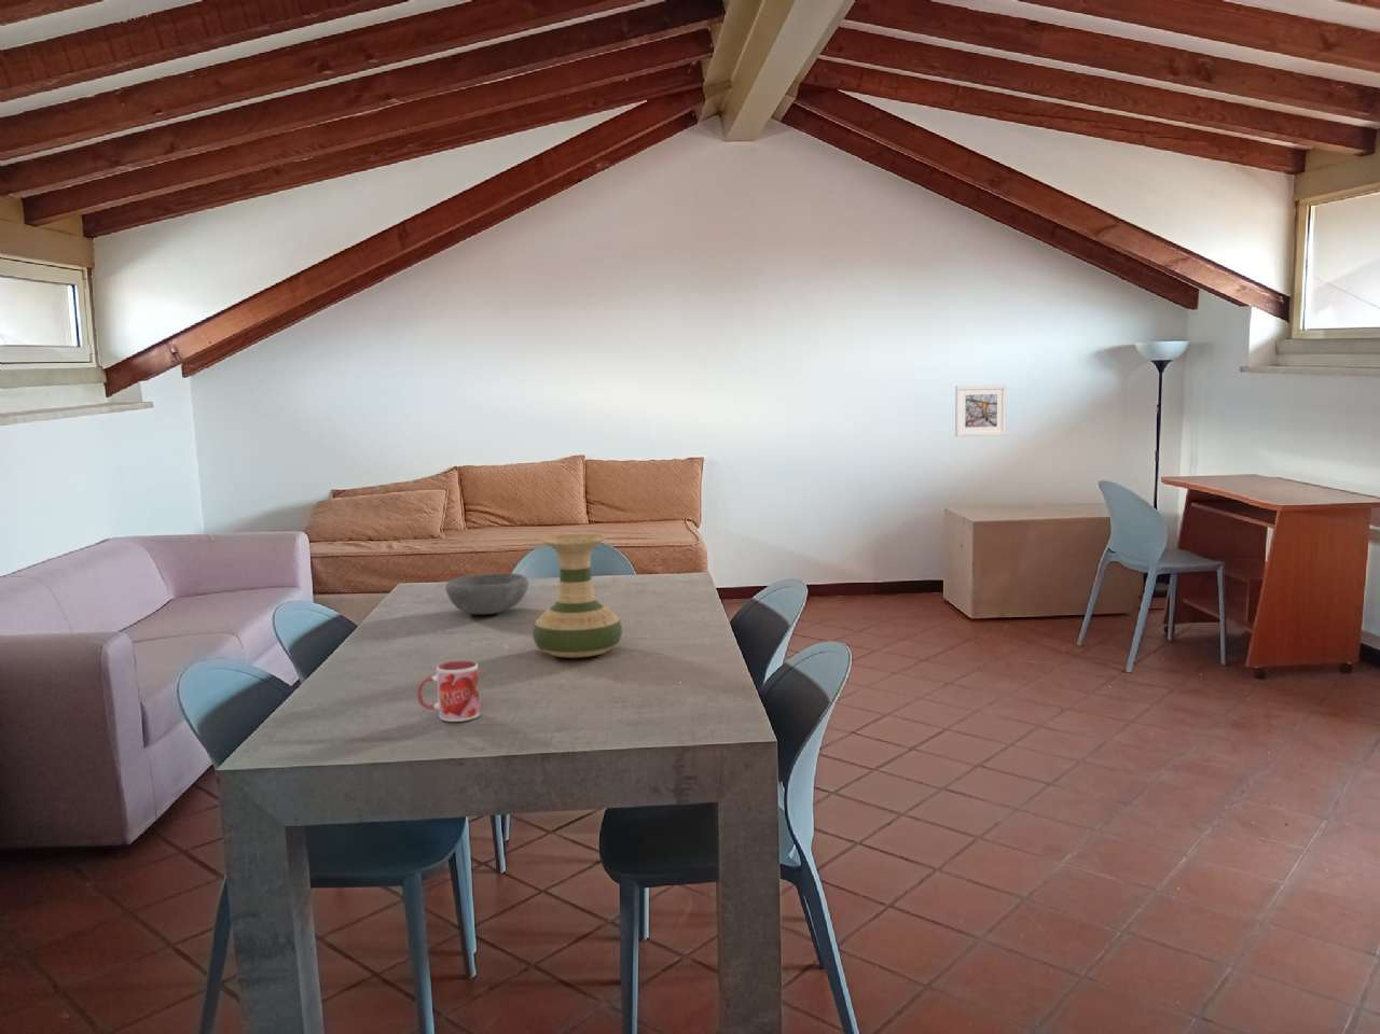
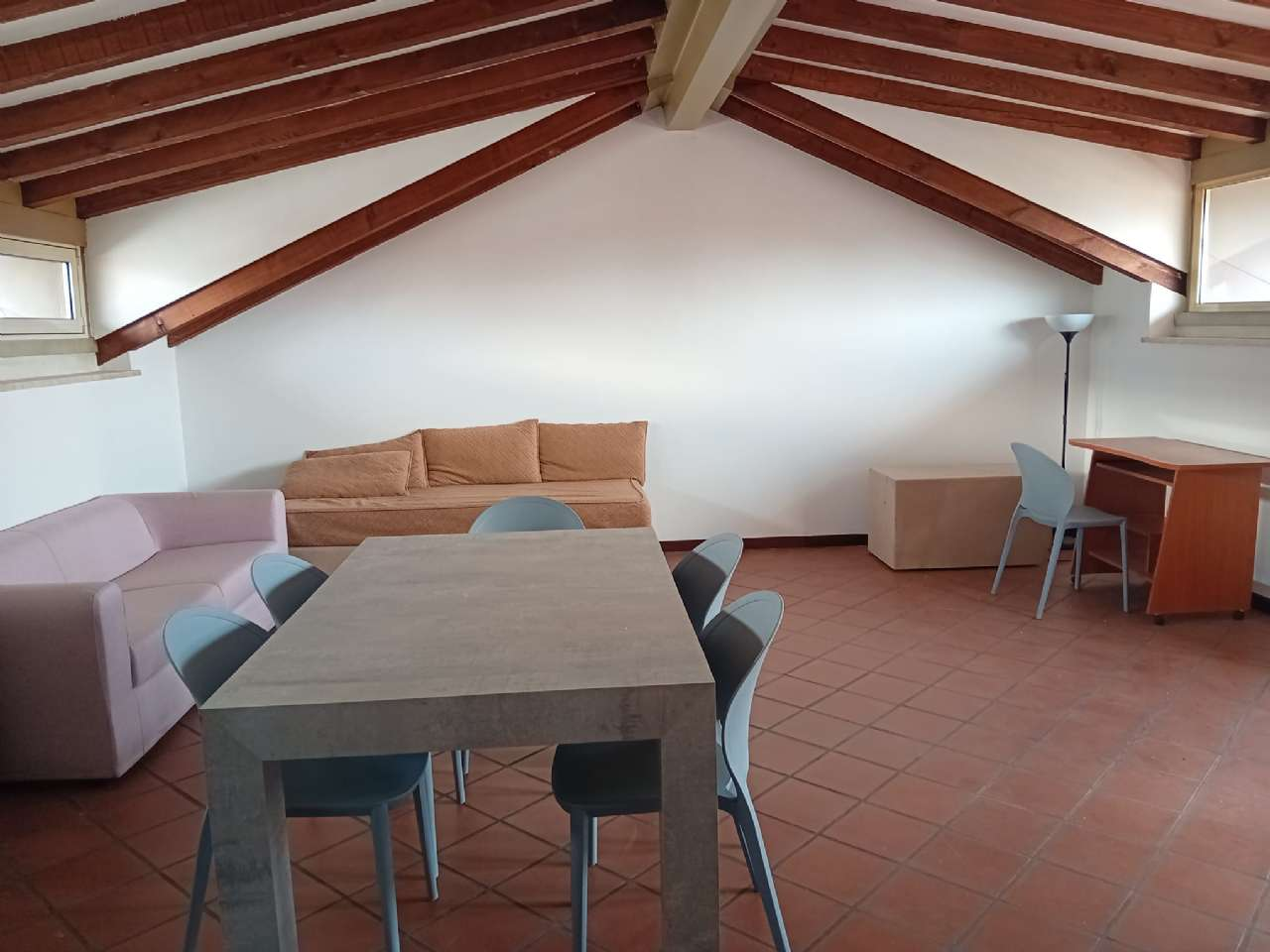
- vase [531,533,623,659]
- mug [416,660,481,722]
- bowl [444,572,530,616]
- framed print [954,383,1008,438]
